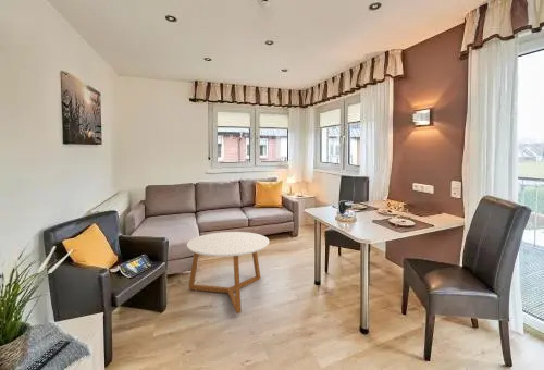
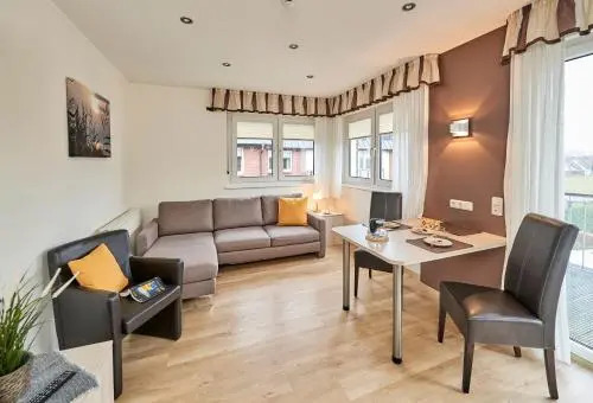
- coffee table [186,231,270,314]
